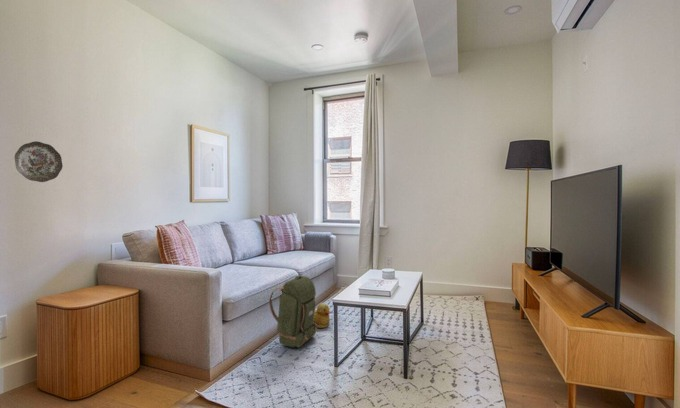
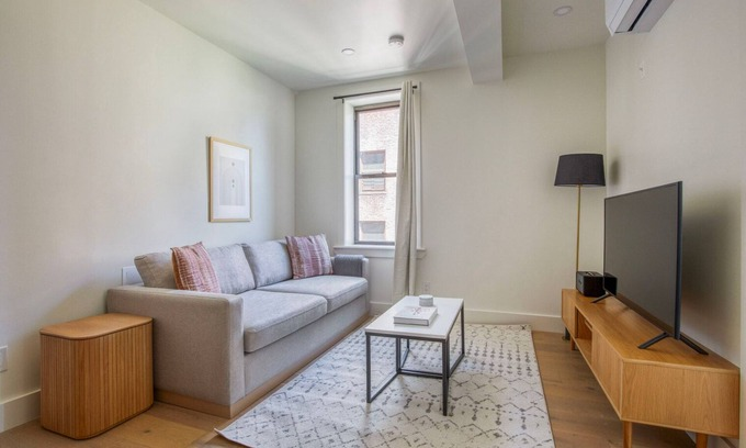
- rubber duck [313,302,332,329]
- decorative plate [14,140,64,183]
- backpack [268,275,319,348]
